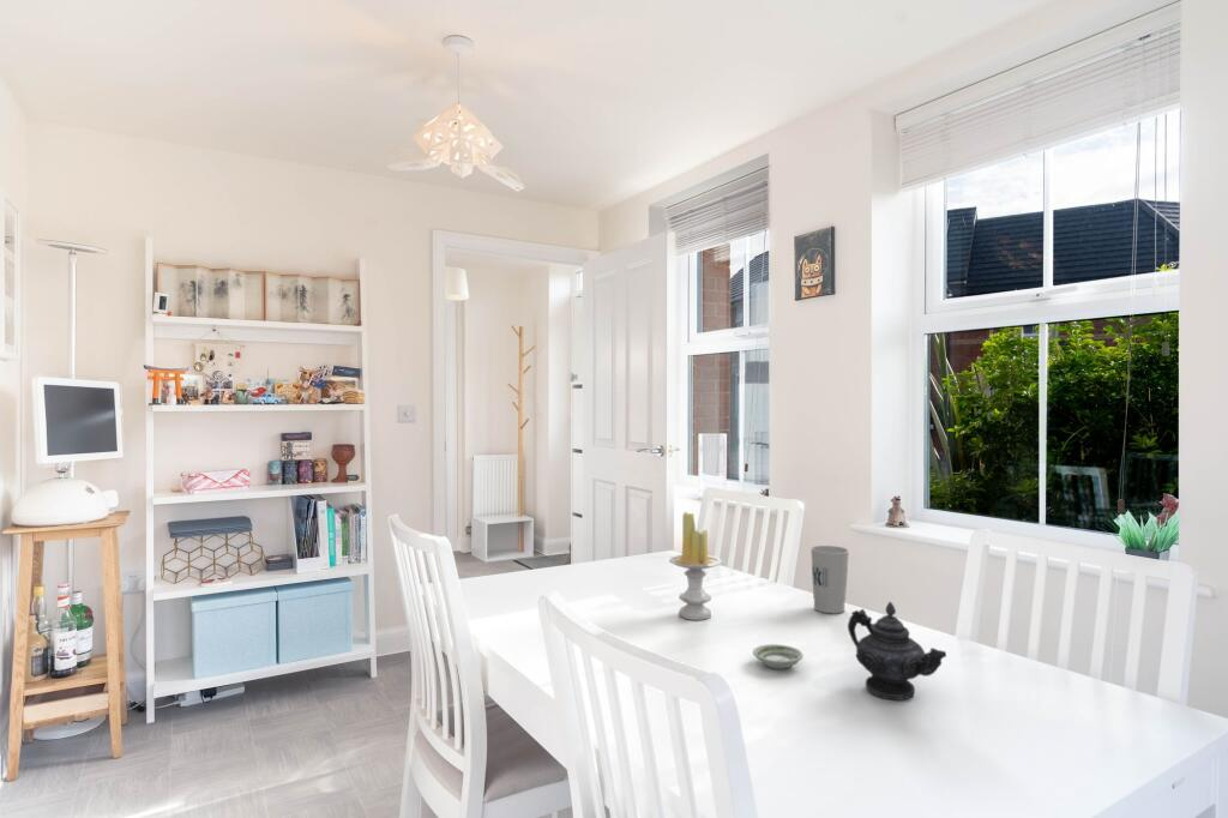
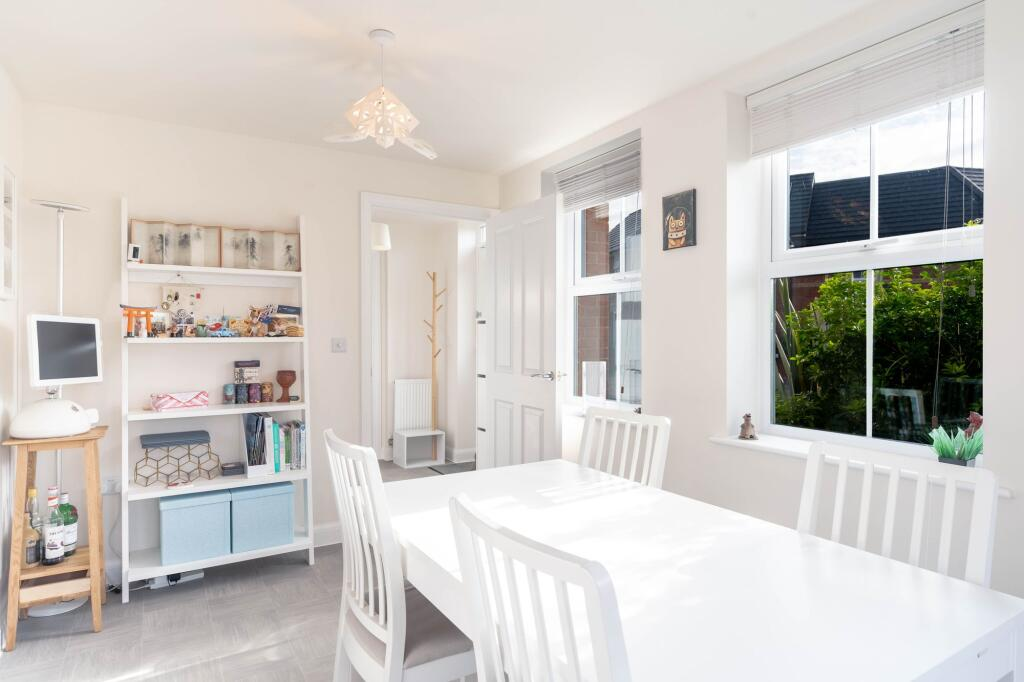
- teapot [847,601,947,702]
- saucer [752,643,805,670]
- cup [809,545,850,614]
- candle [668,511,723,621]
